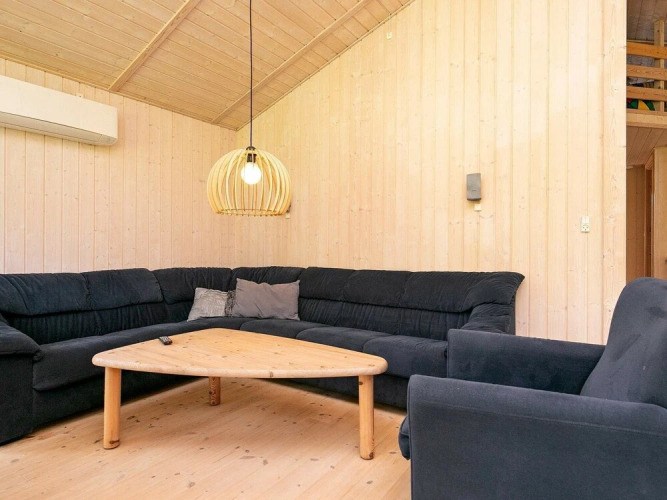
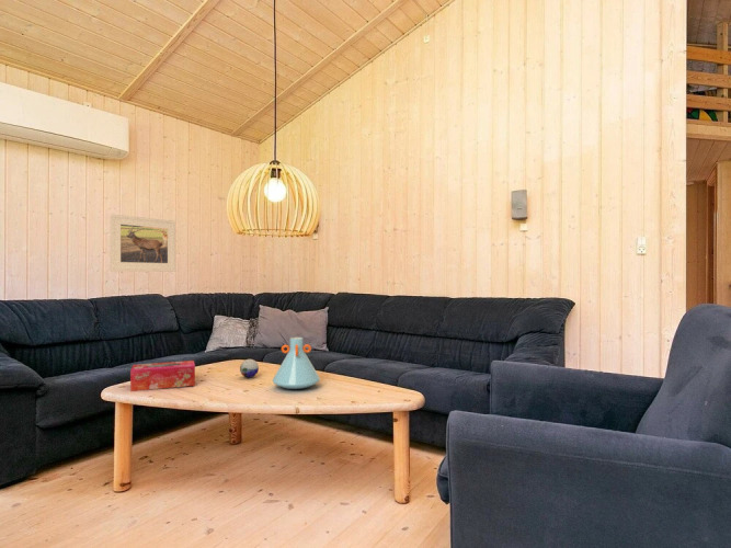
+ tissue box [129,359,196,392]
+ vase [272,336,321,390]
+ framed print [110,214,176,273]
+ decorative orb [239,358,260,378]
